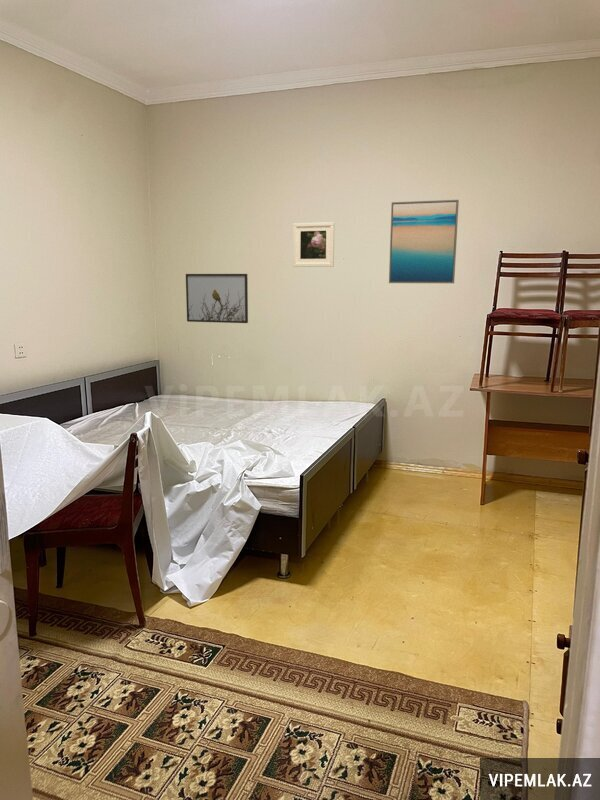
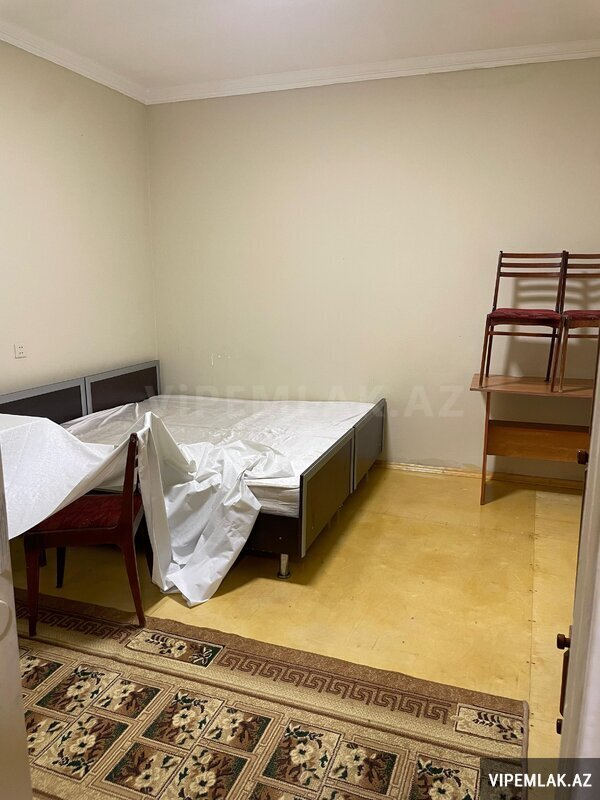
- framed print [185,273,249,324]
- wall art [388,199,460,284]
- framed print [292,221,335,268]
